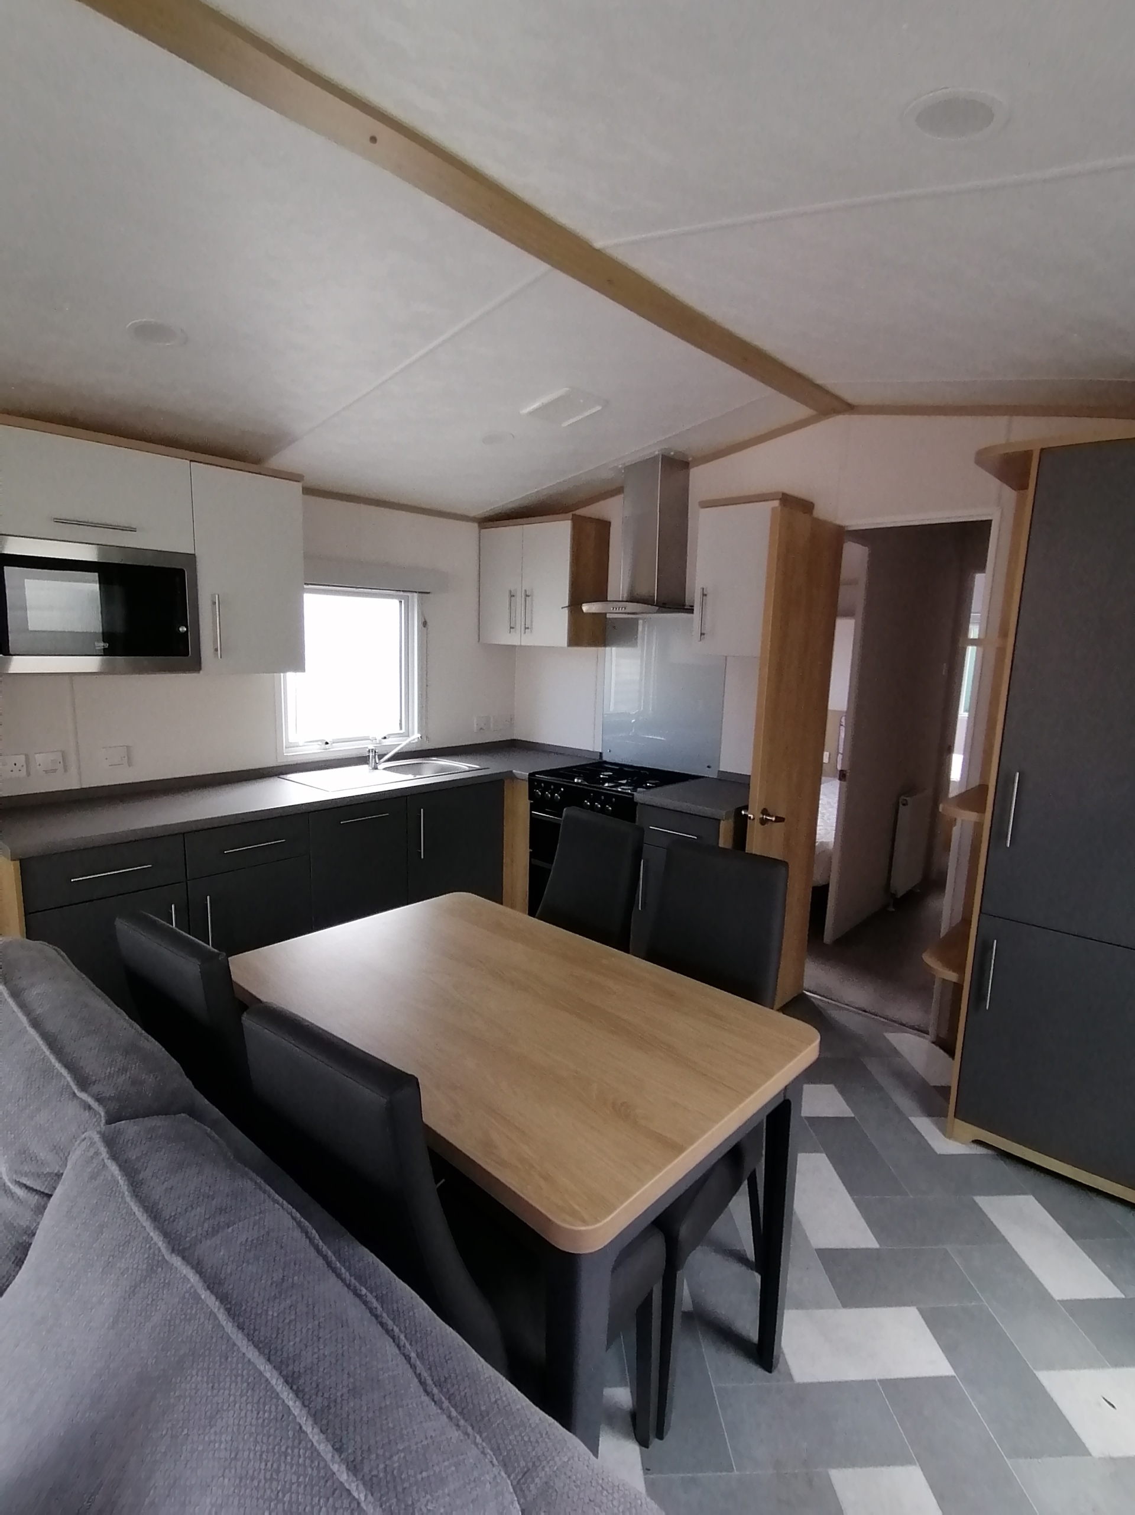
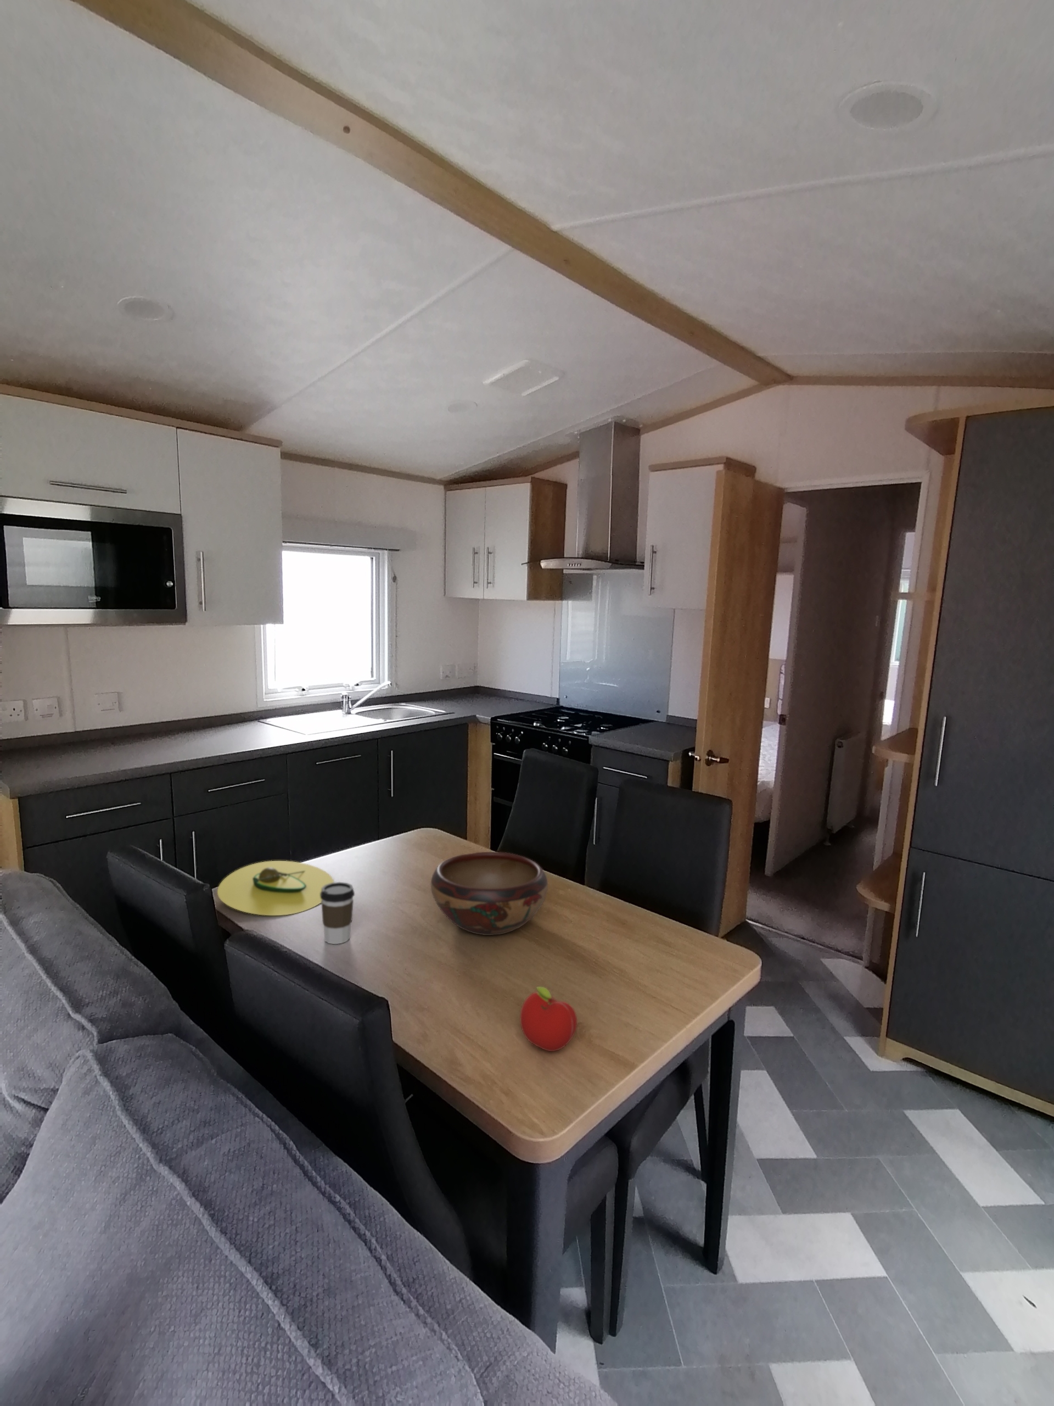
+ decorative bowl [431,851,548,935]
+ fruit [520,985,578,1052]
+ coffee cup [320,881,355,944]
+ avocado [217,860,334,916]
